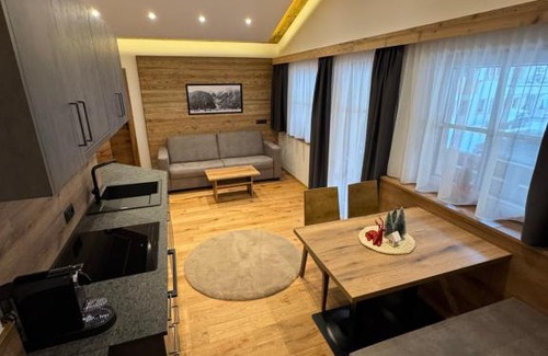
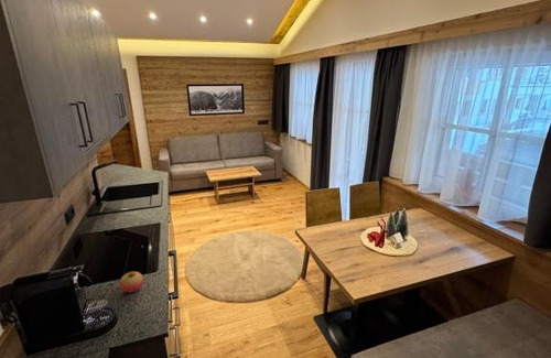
+ fruit [119,271,144,293]
